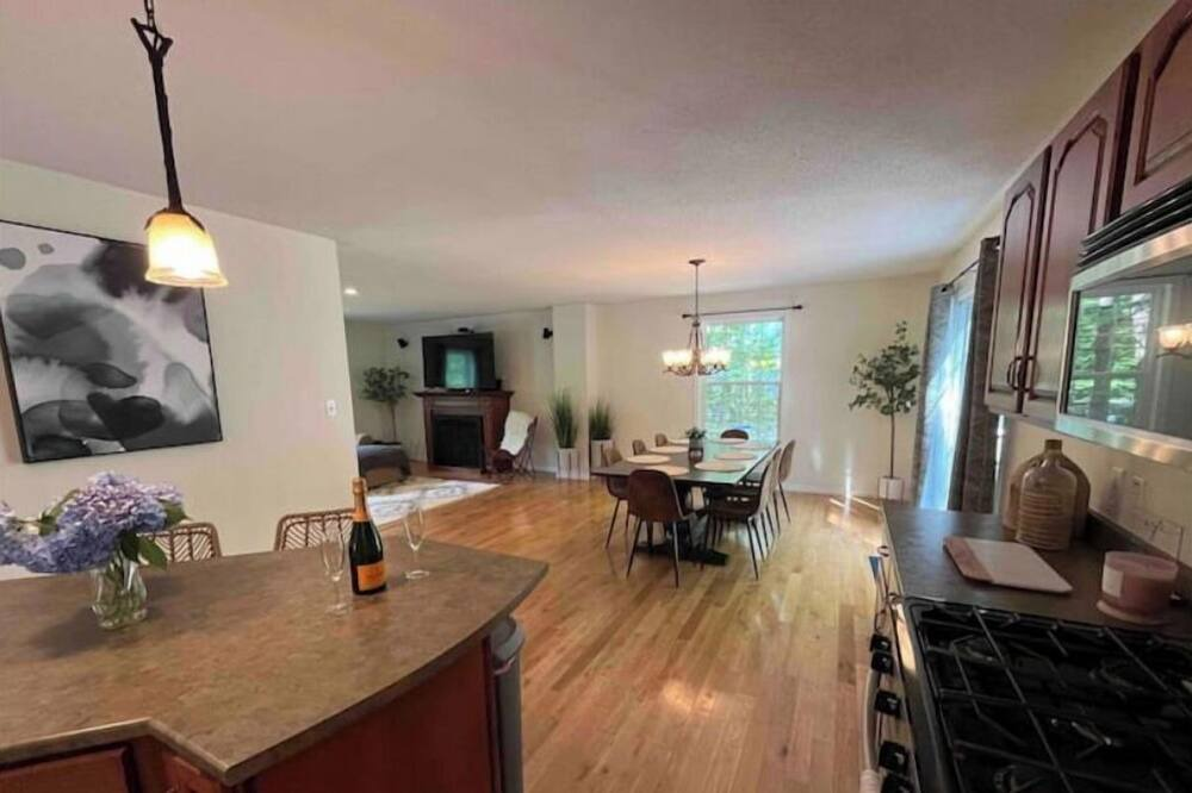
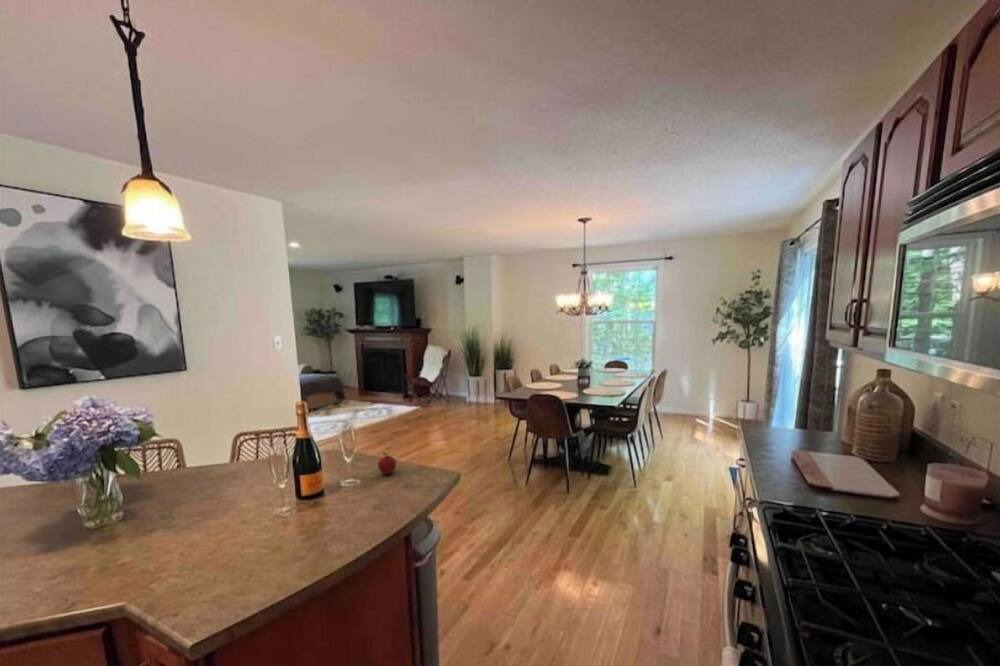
+ apple [377,451,397,475]
